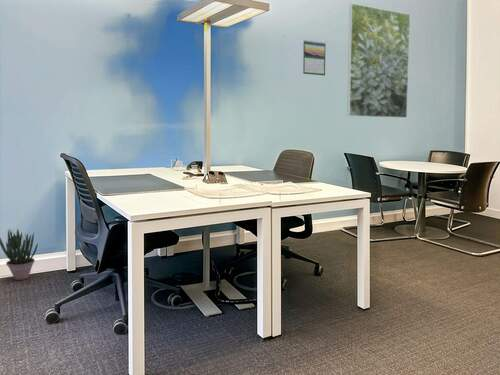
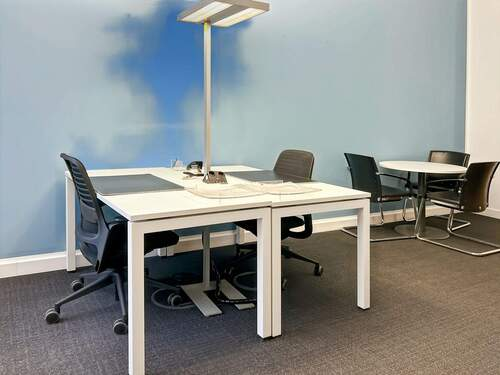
- potted plant [0,227,39,281]
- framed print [346,2,411,119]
- calendar [302,39,327,77]
